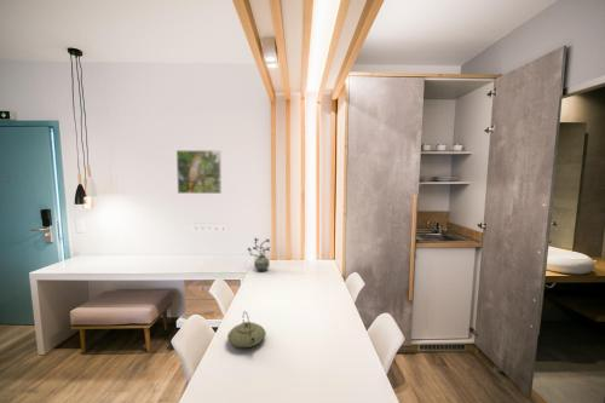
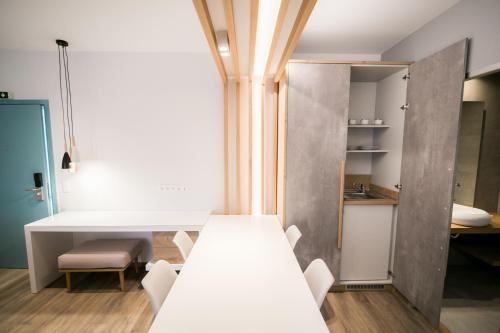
- potted plant [247,237,271,272]
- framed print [175,149,223,195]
- teapot [226,310,266,349]
